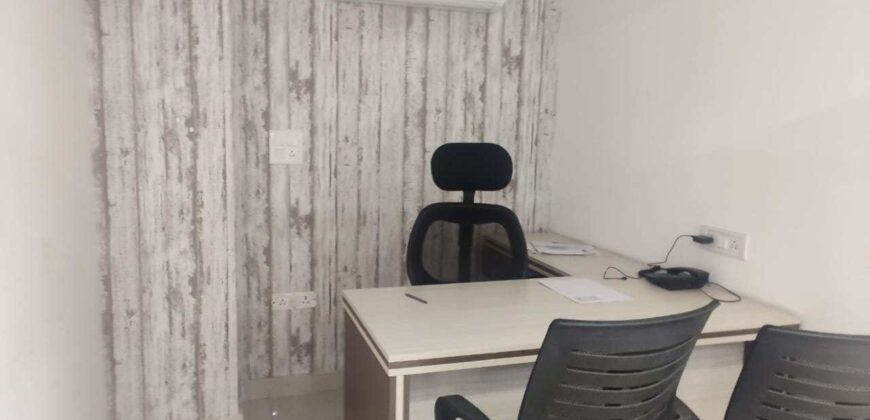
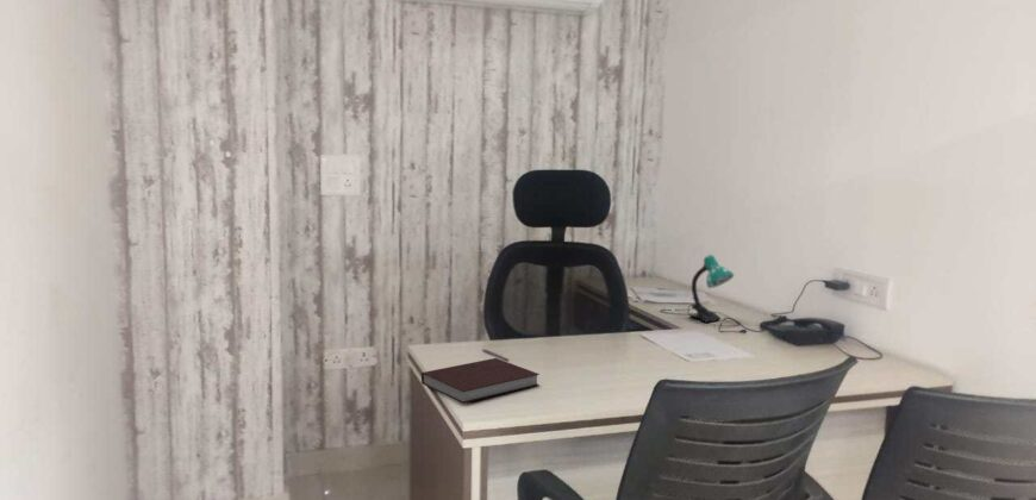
+ desk lamp [660,254,742,327]
+ notebook [420,357,541,405]
